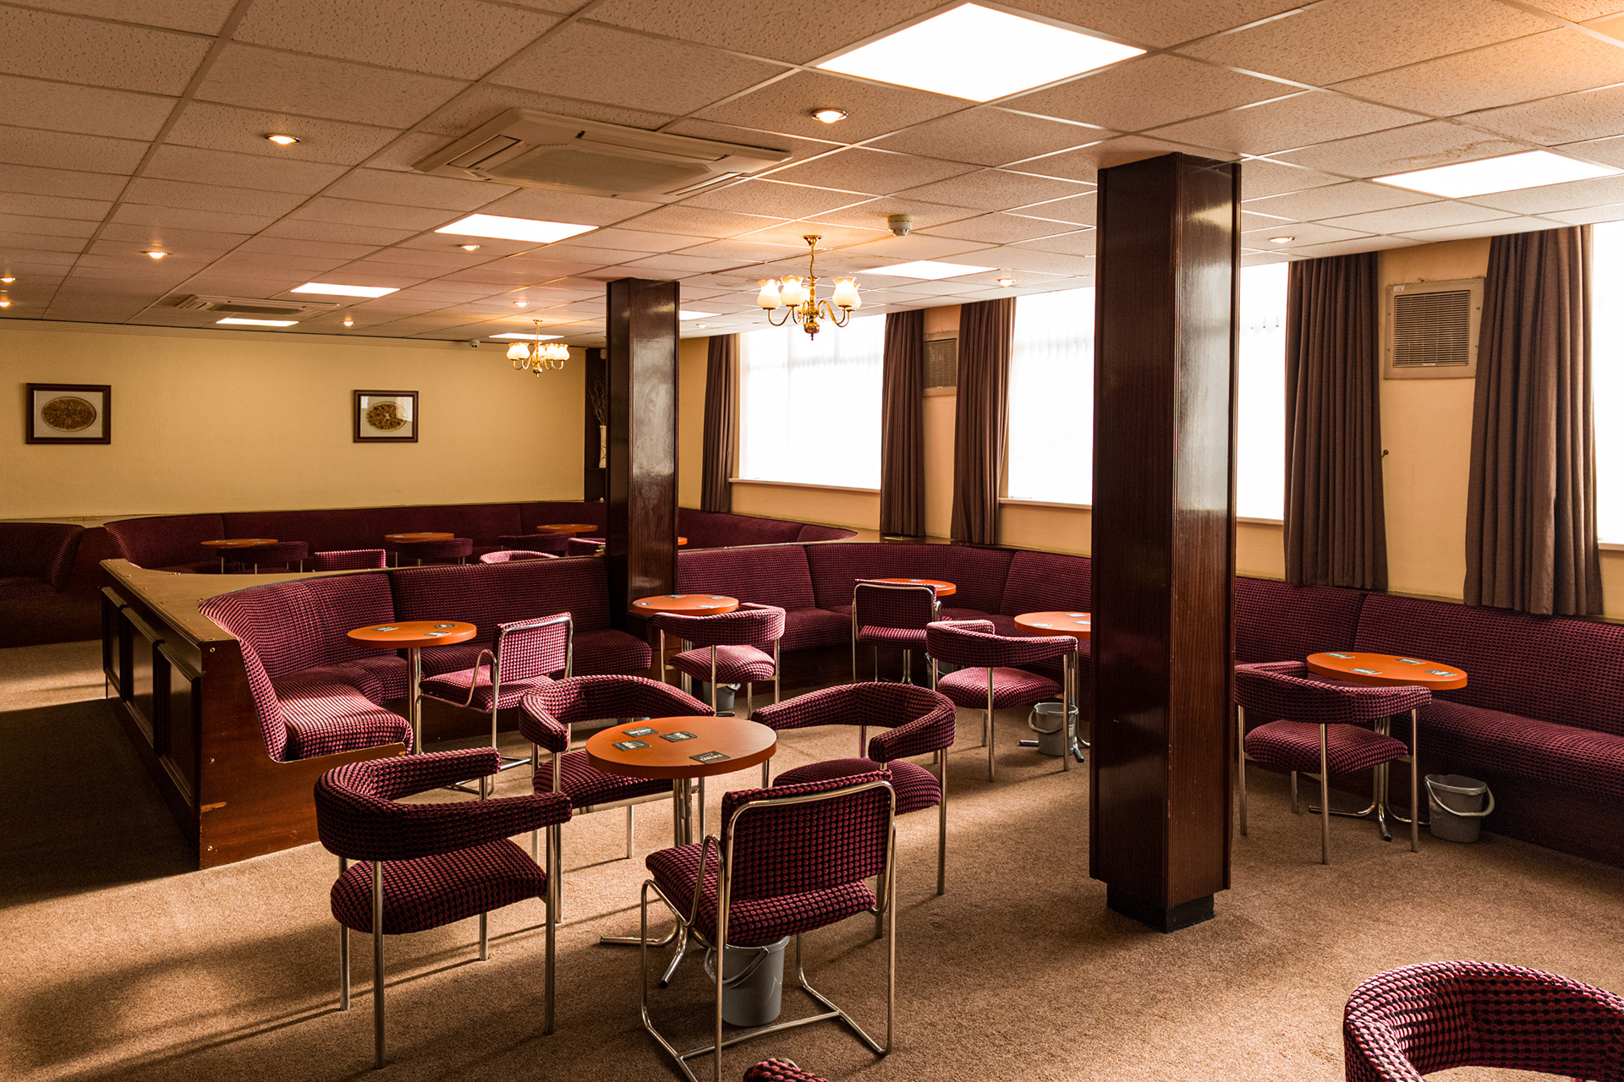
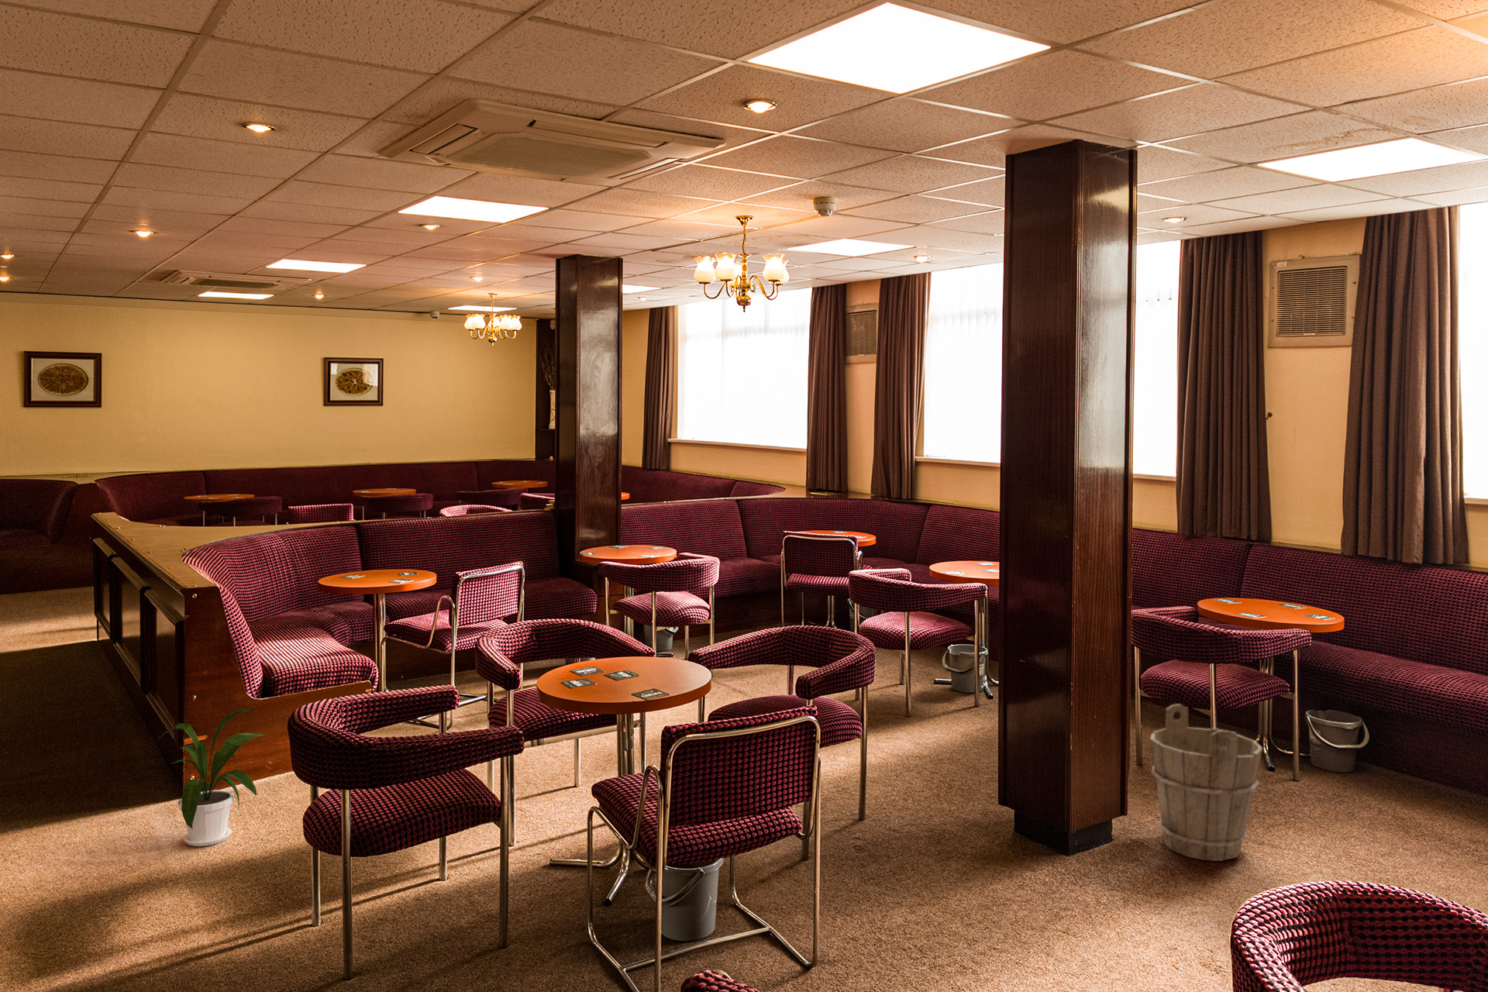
+ bucket [1149,704,1263,861]
+ house plant [156,707,266,847]
